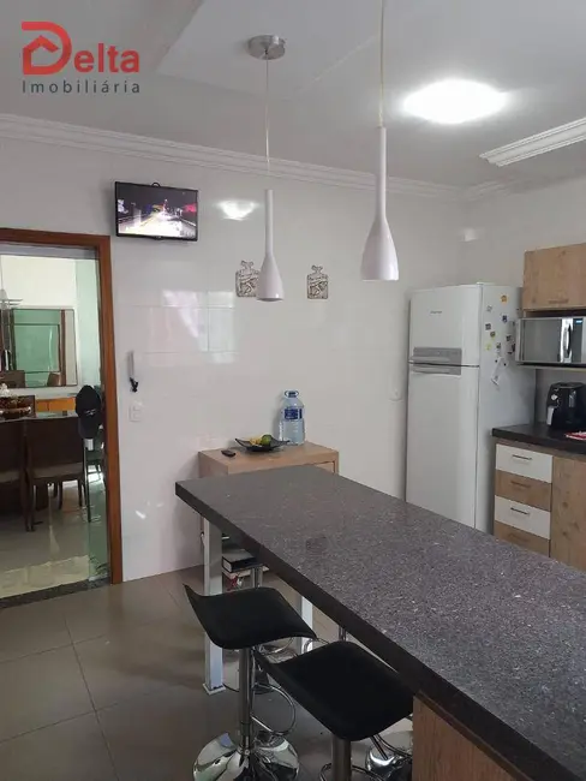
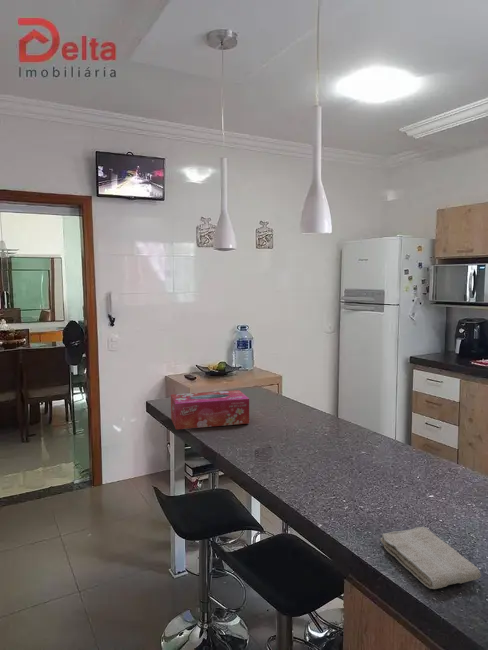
+ tissue box [170,389,250,431]
+ washcloth [379,526,482,590]
